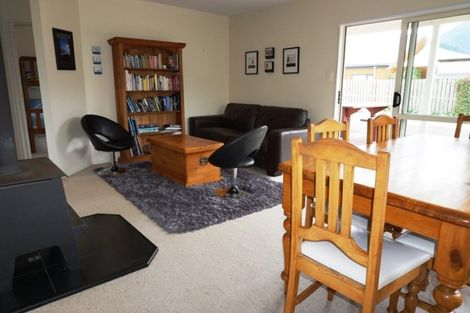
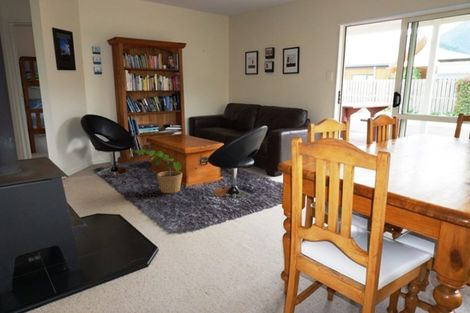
+ potted plant [129,148,183,194]
